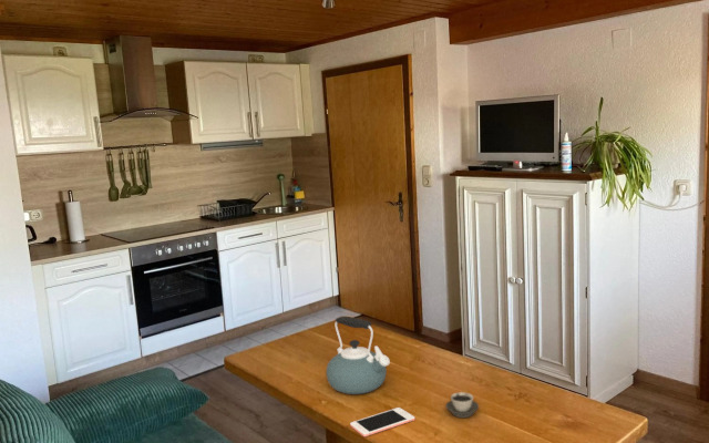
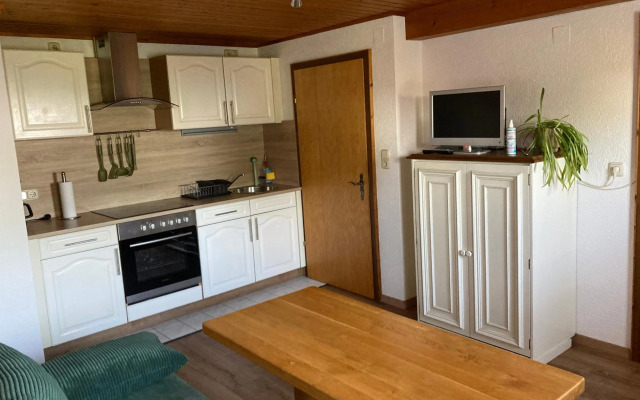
- kettle [326,316,391,395]
- cup [444,391,480,419]
- cell phone [349,406,415,437]
